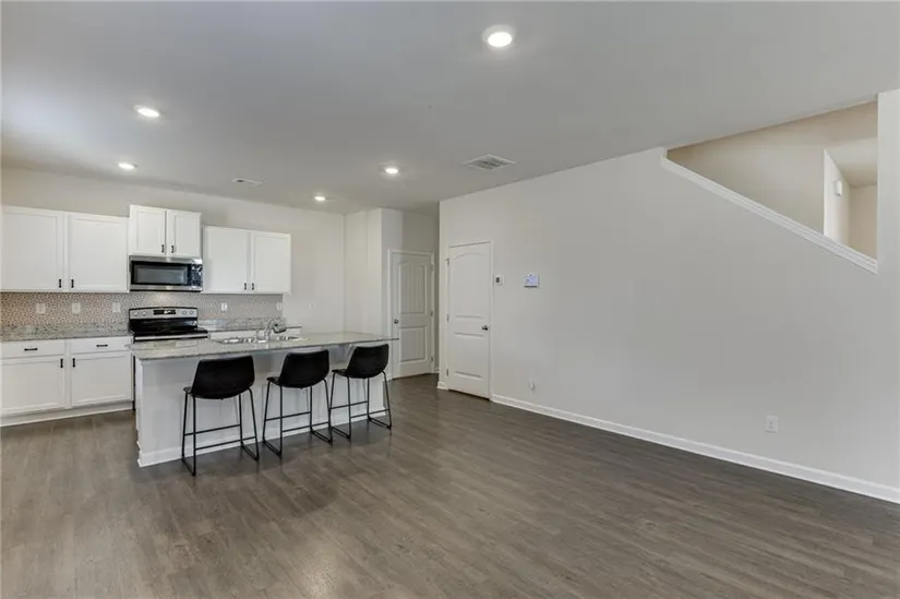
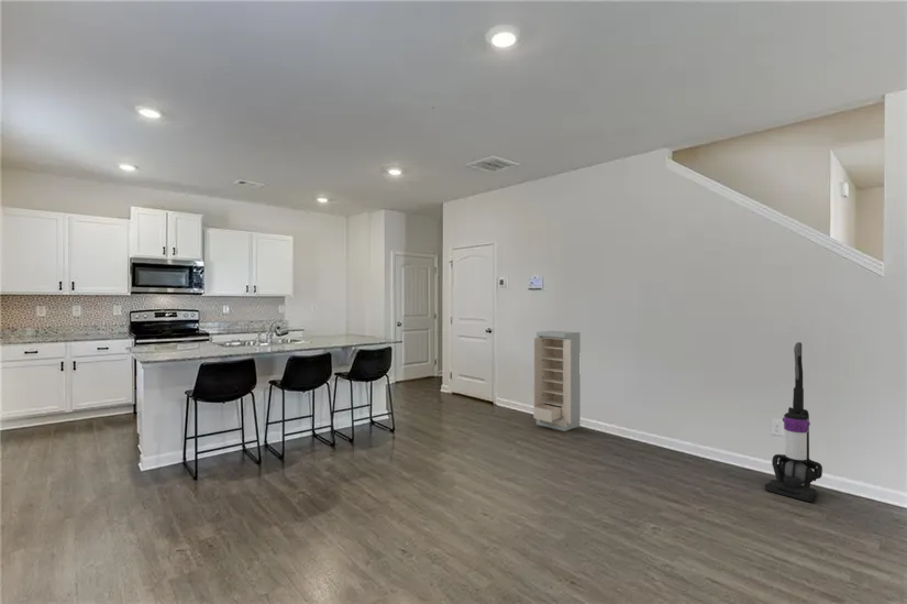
+ vacuum cleaner [764,341,823,503]
+ storage cabinet [533,330,582,432]
